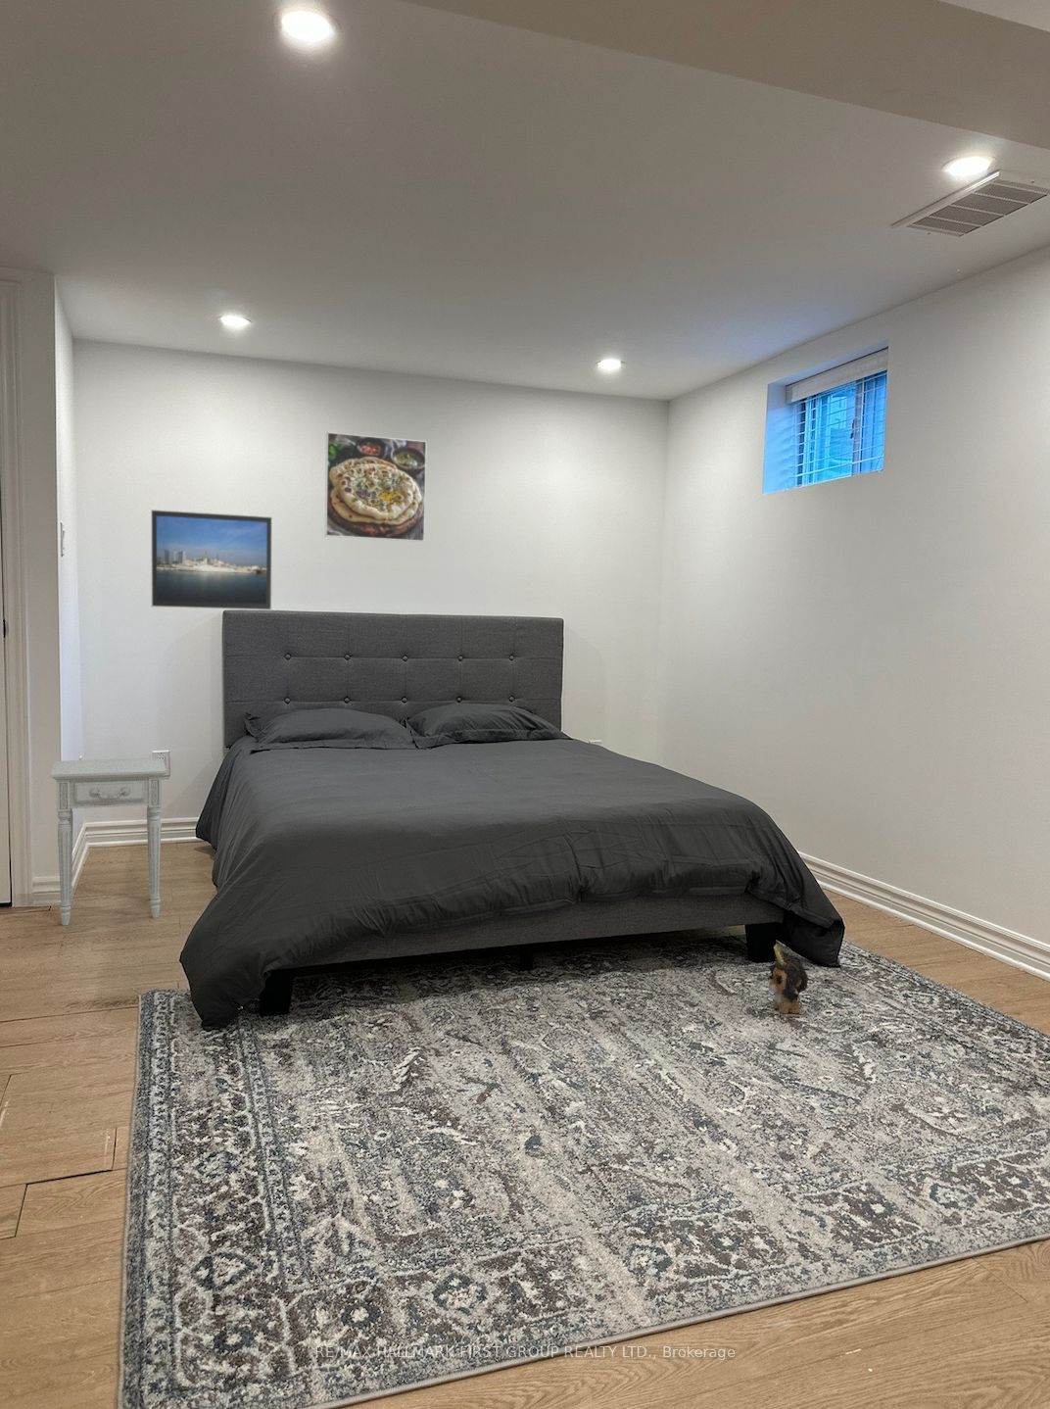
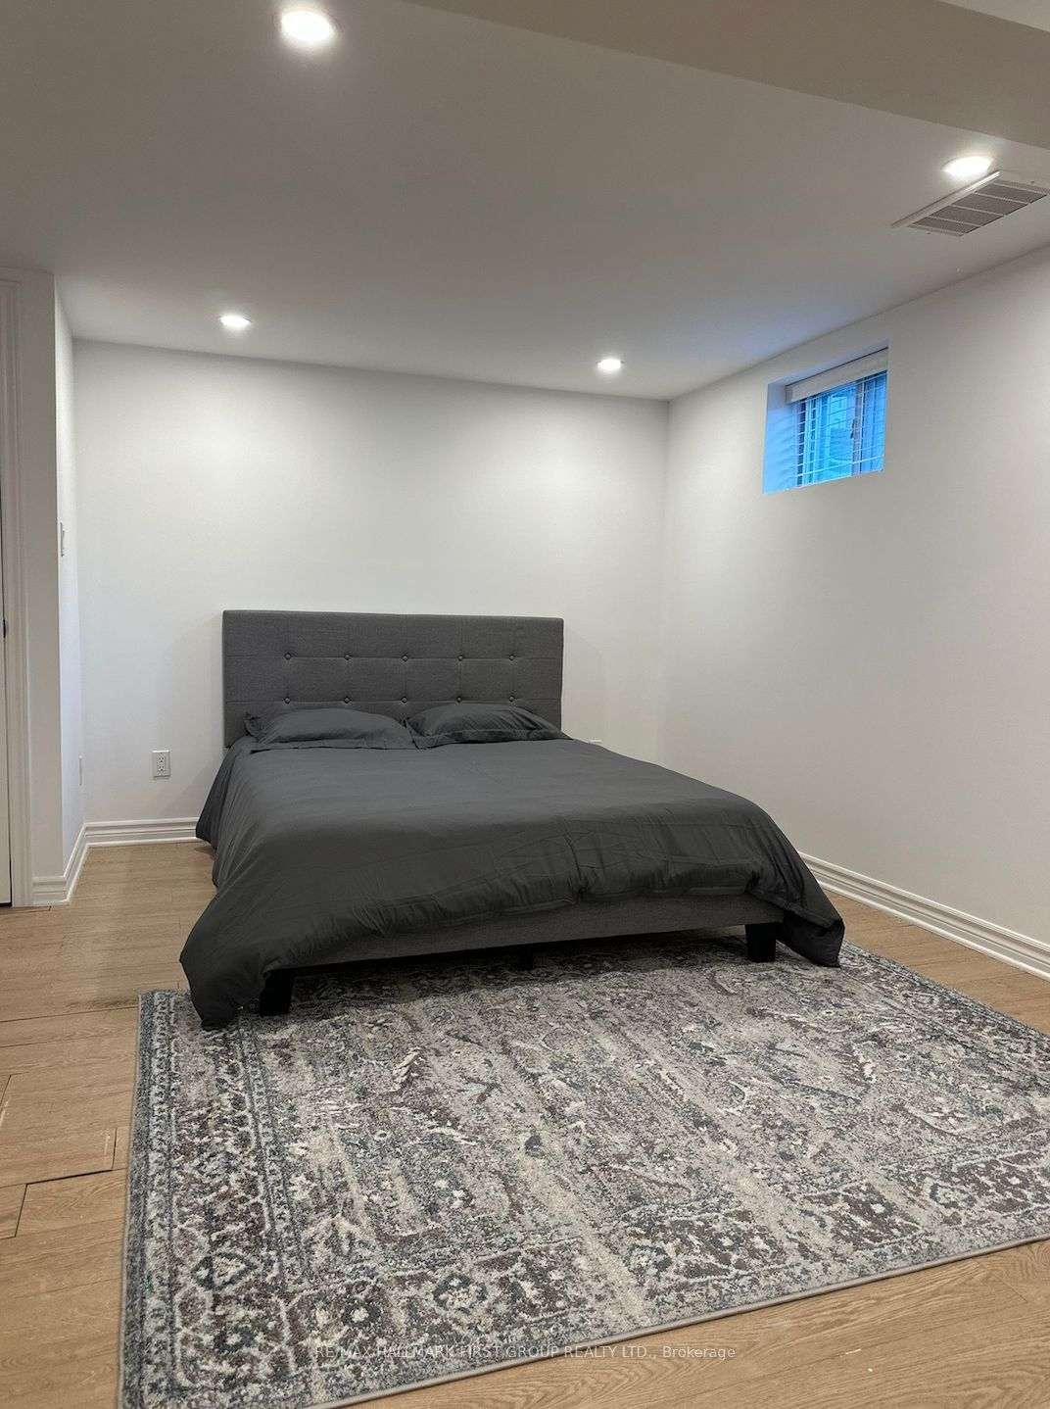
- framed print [324,431,428,543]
- plush toy [767,943,810,1015]
- nightstand [49,757,168,927]
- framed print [150,509,274,611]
